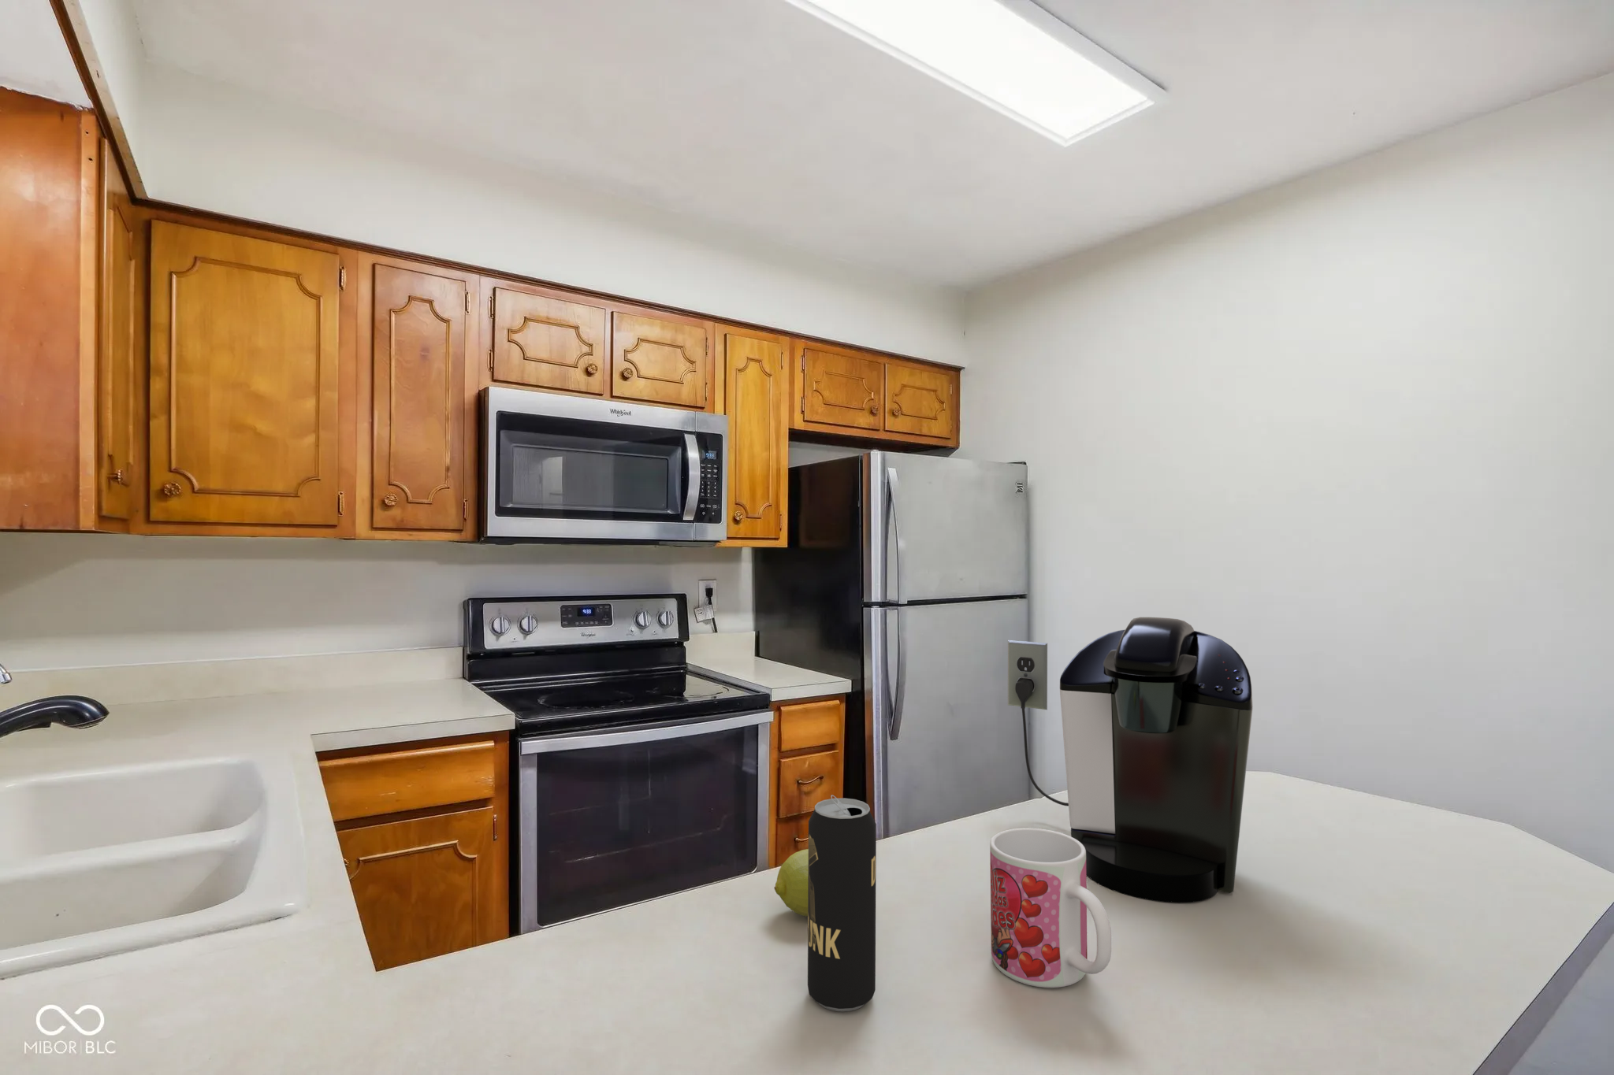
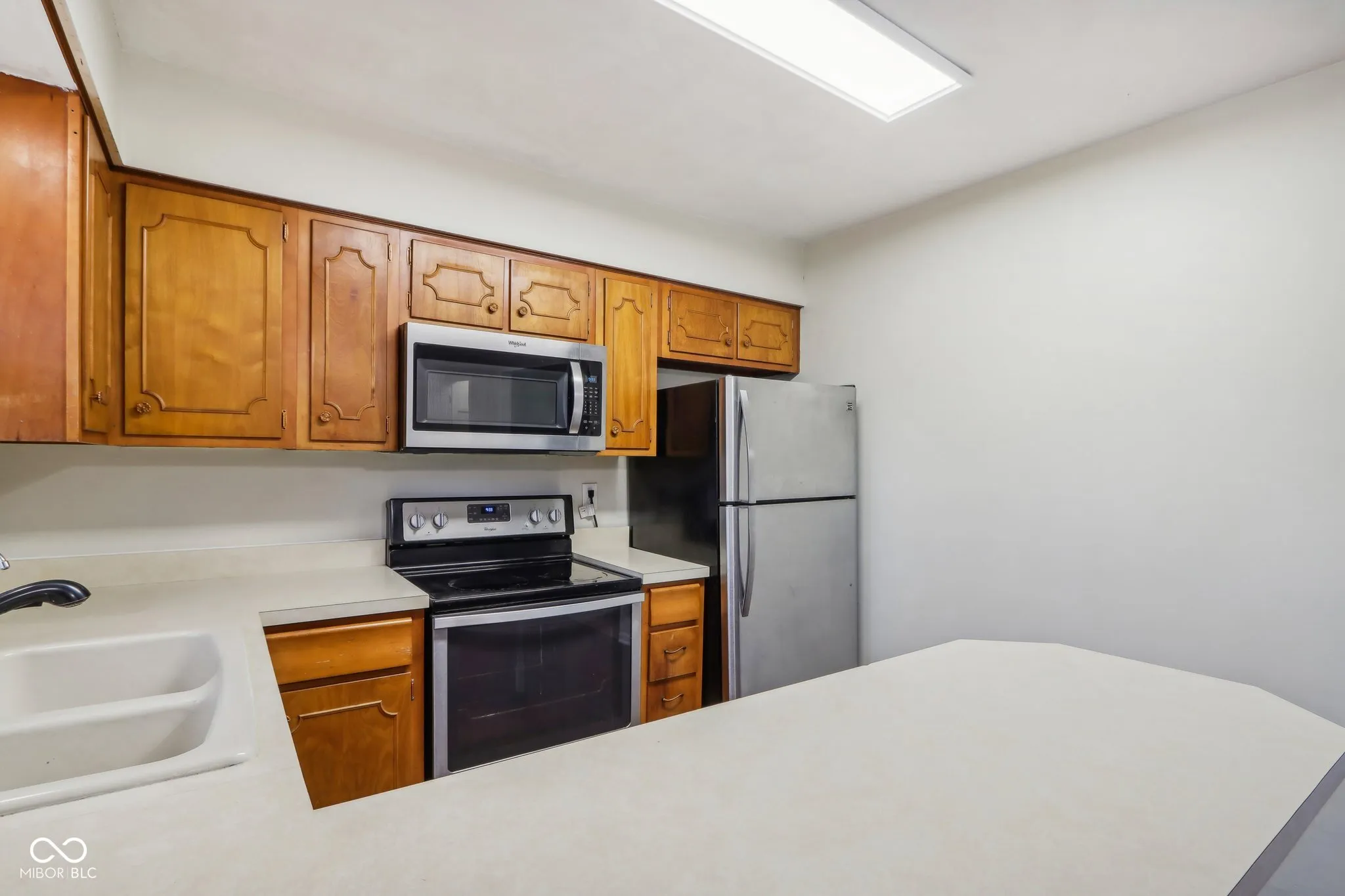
- mug [989,828,1112,989]
- fruit [773,848,809,918]
- coffee maker [1007,617,1253,903]
- beverage can [806,794,877,1011]
